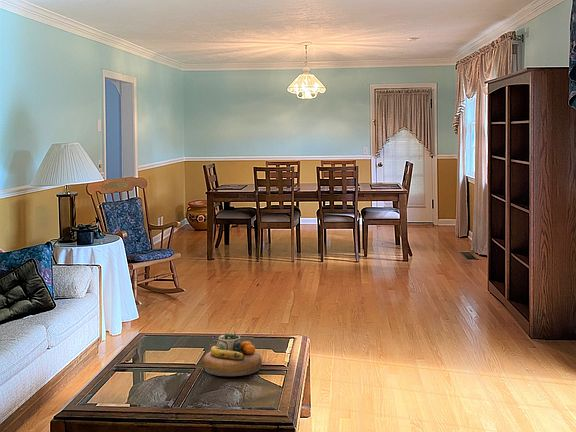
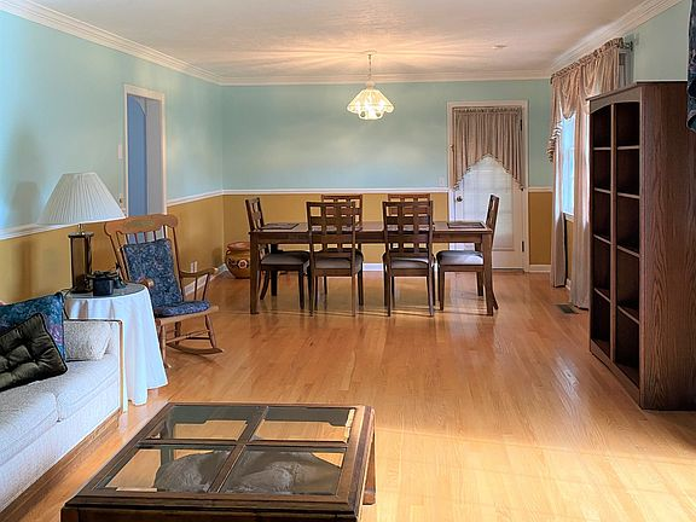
- decorative bowl [202,331,263,377]
